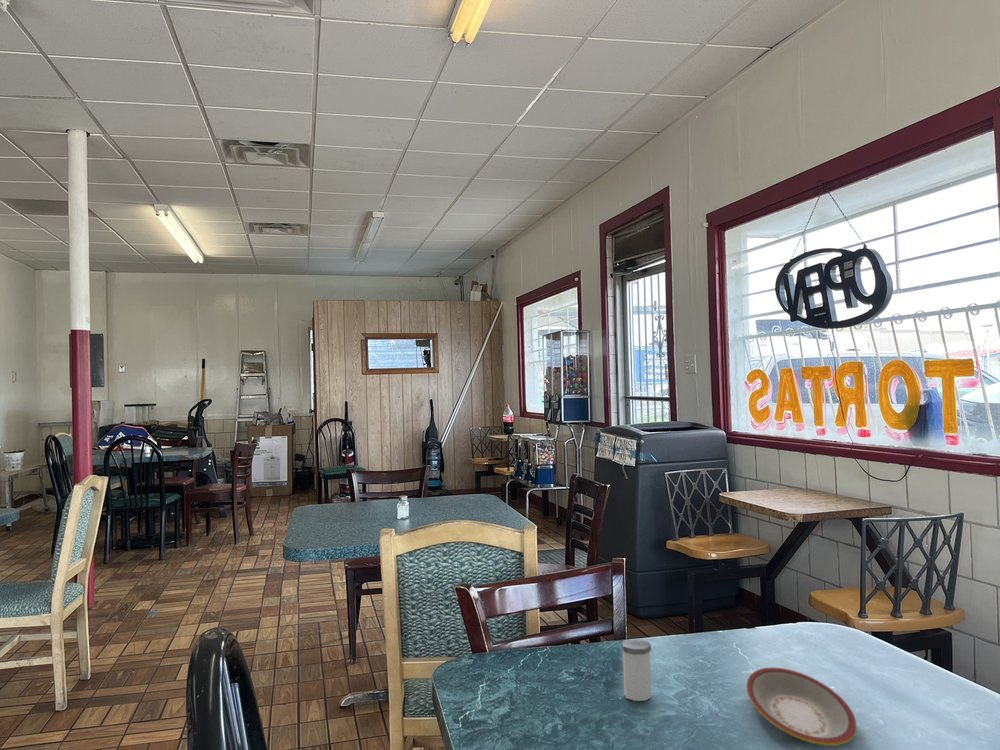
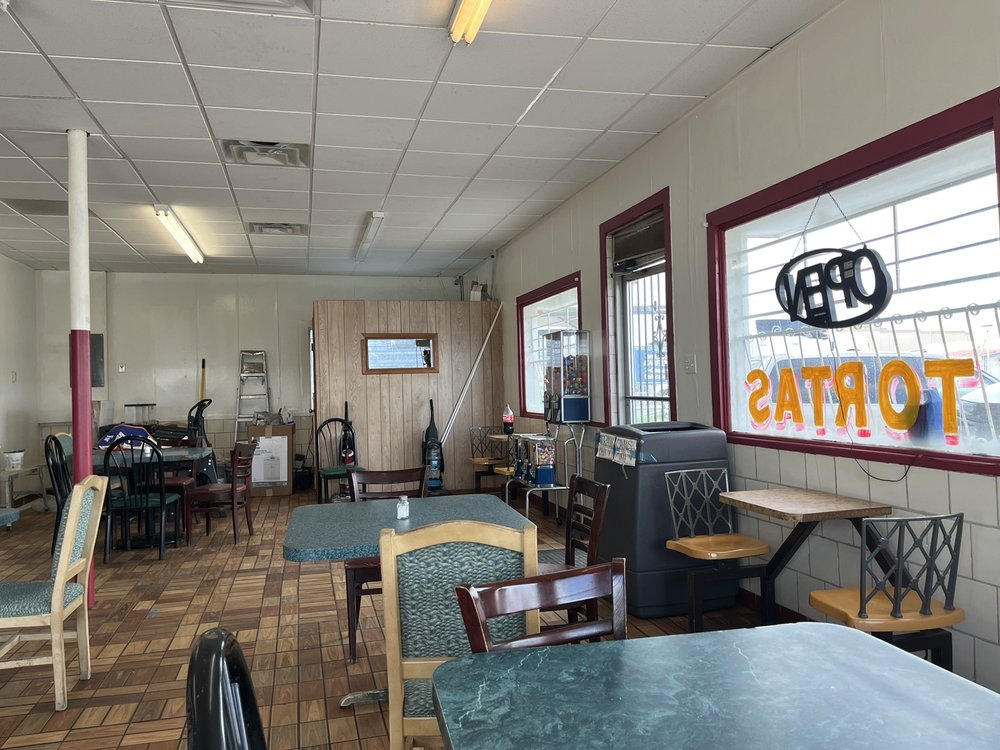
- plate [746,666,858,747]
- salt shaker [620,638,652,702]
